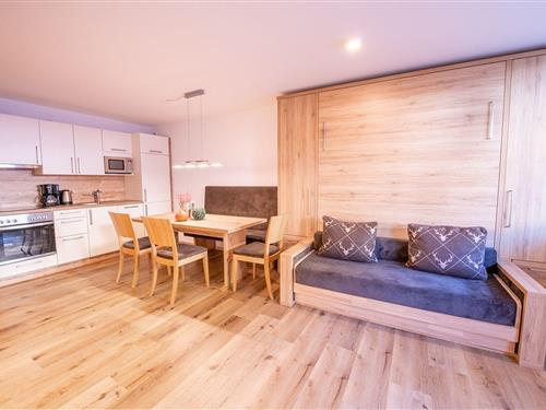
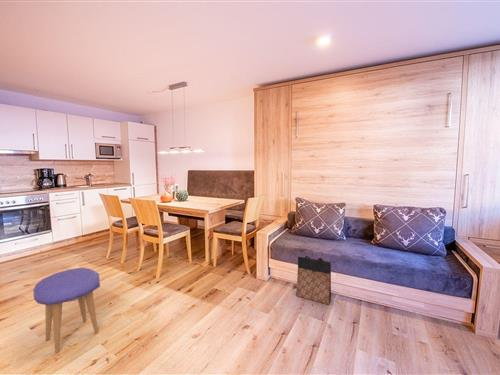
+ stool [32,267,101,354]
+ bag [295,255,332,305]
